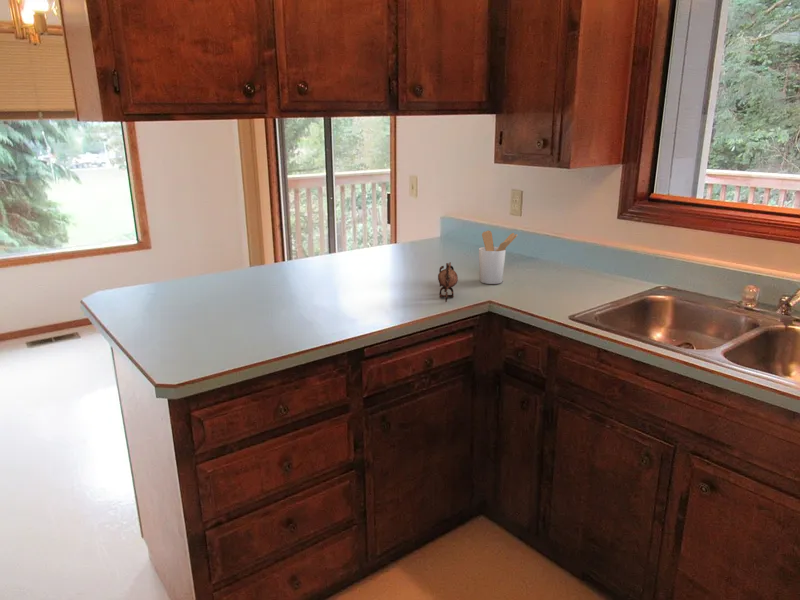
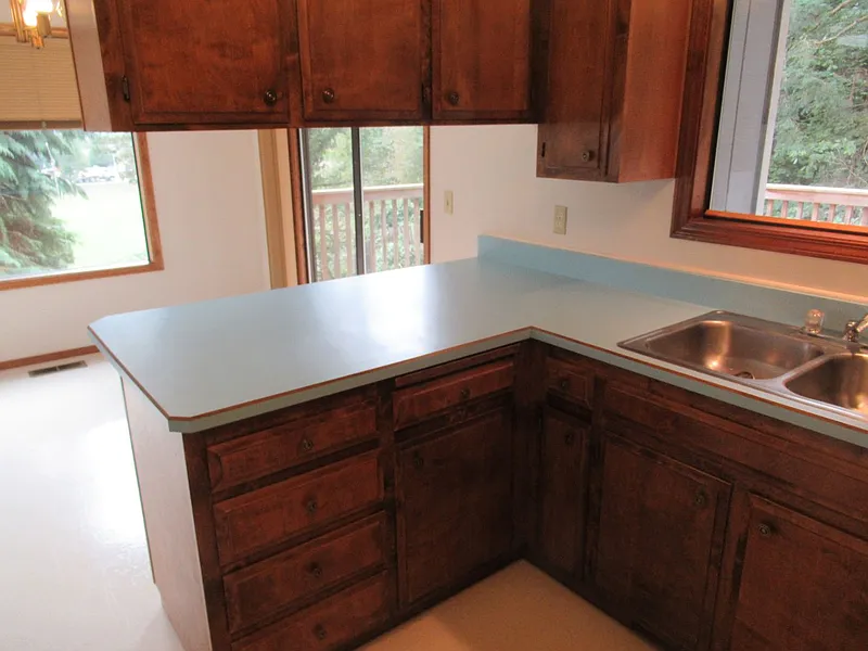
- utensil holder [478,230,518,285]
- teapot [437,261,459,303]
